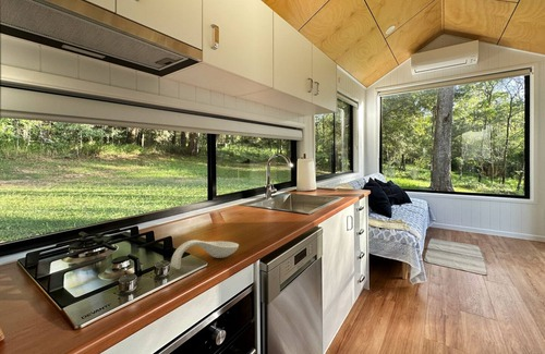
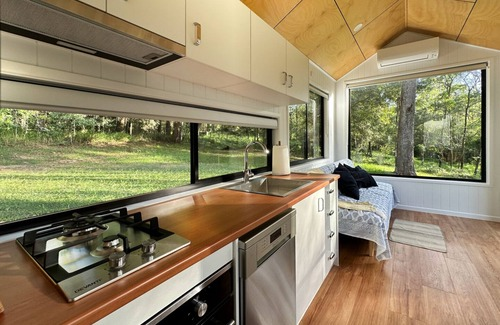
- spoon rest [170,239,240,270]
